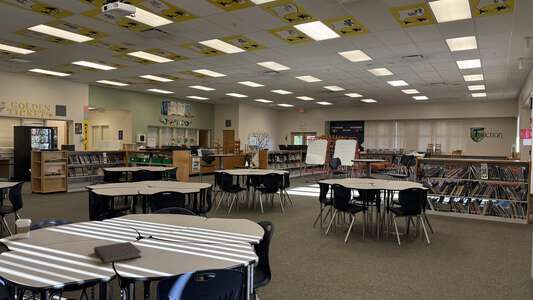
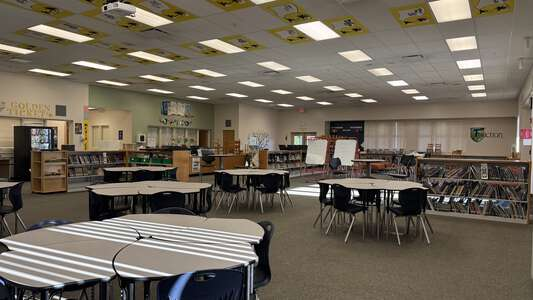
- notebook [93,241,142,264]
- coffee cup [14,218,32,239]
